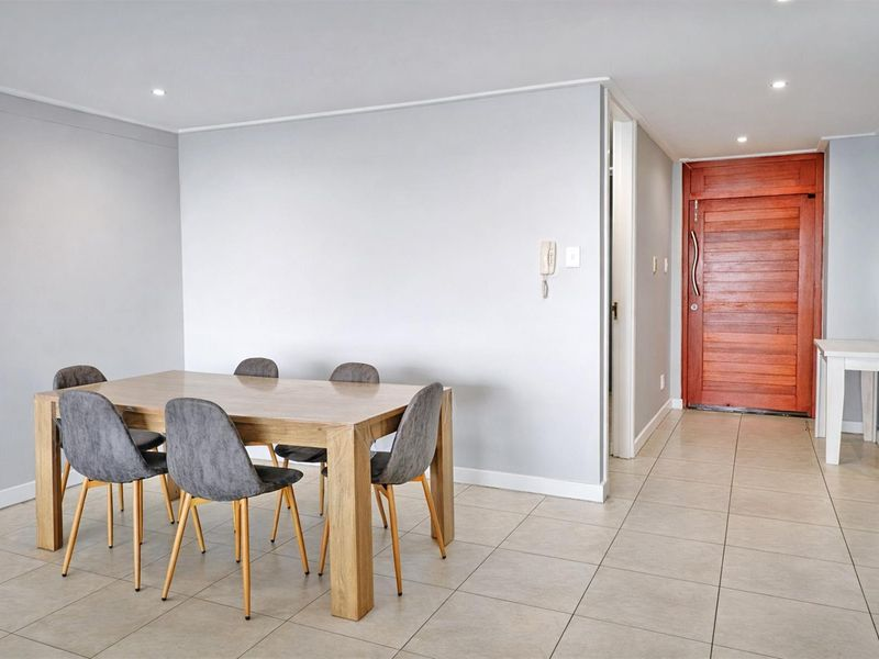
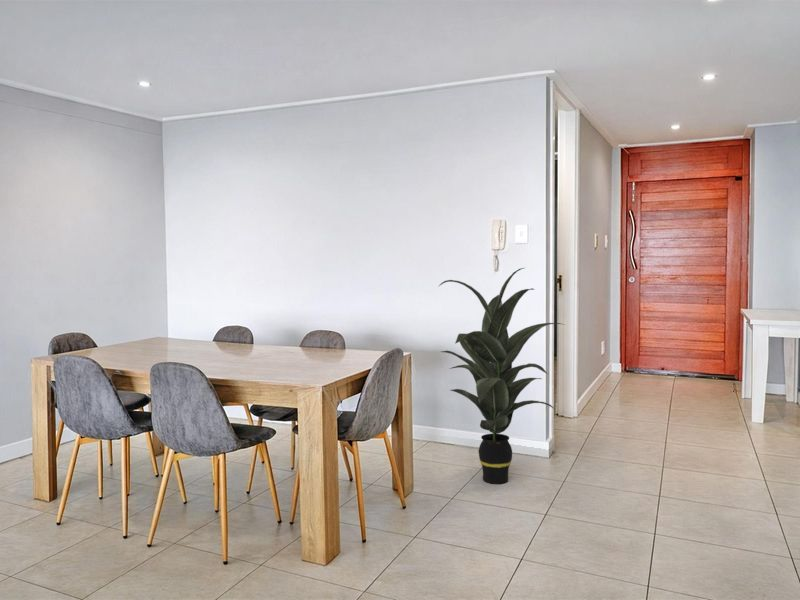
+ indoor plant [437,267,566,485]
